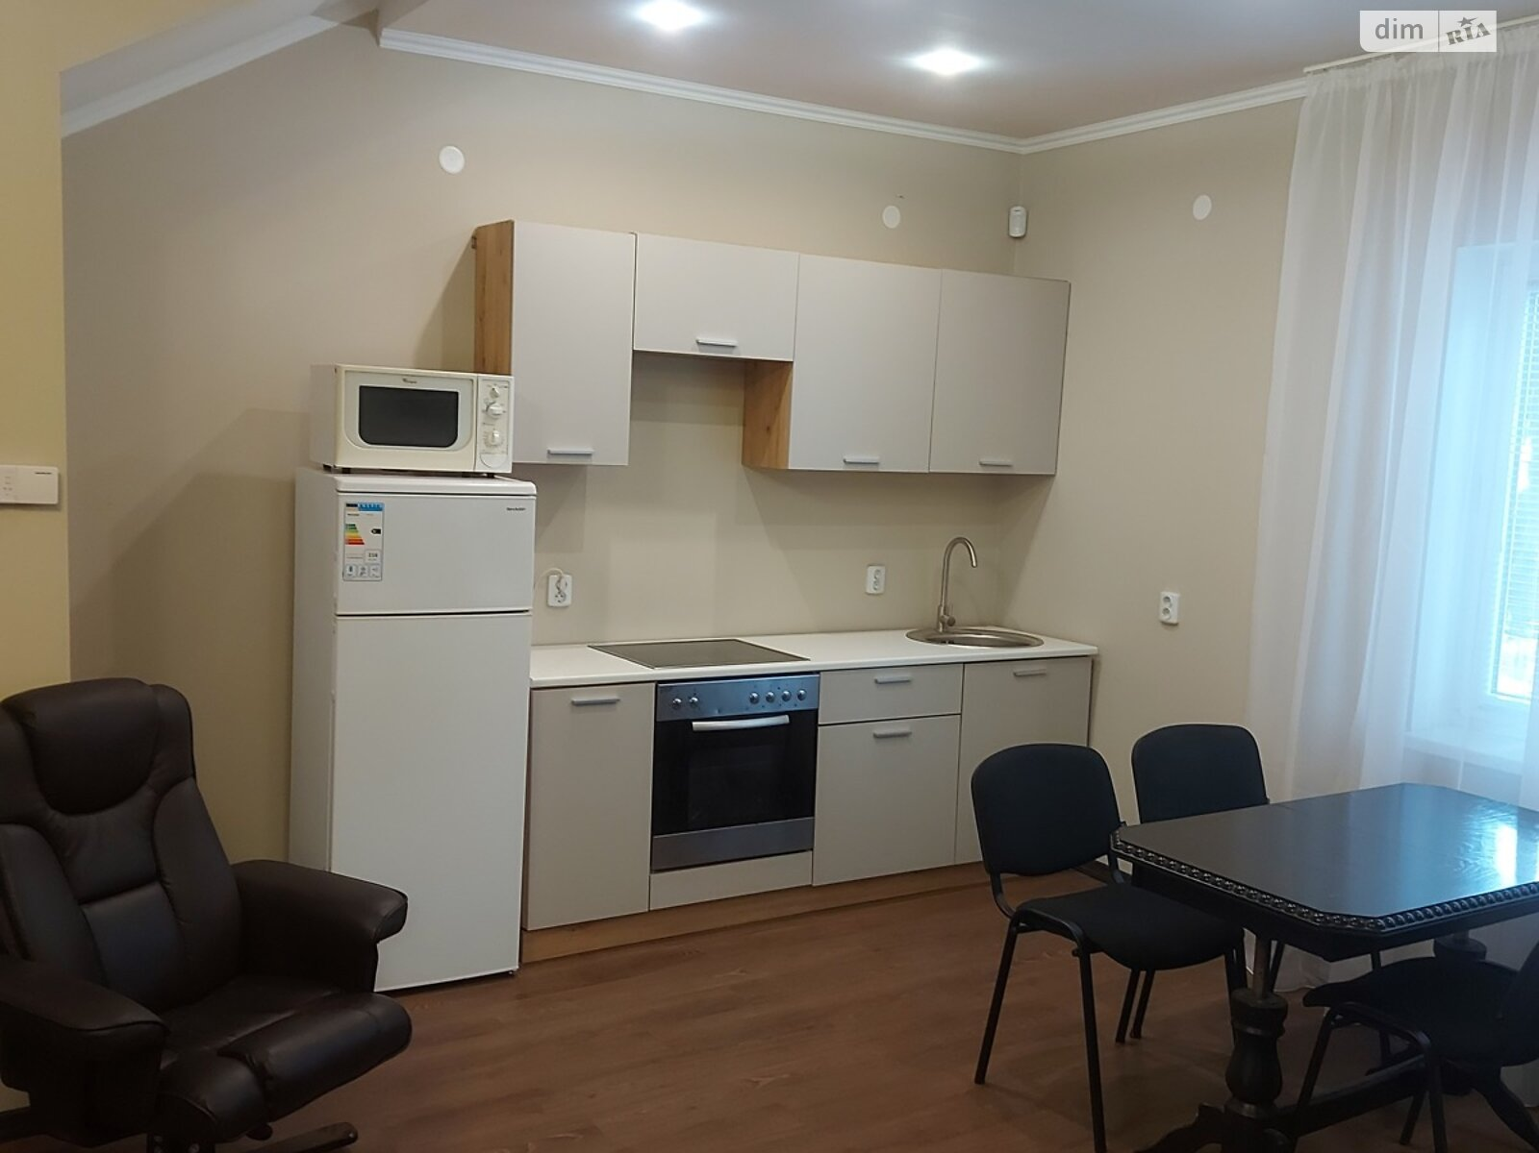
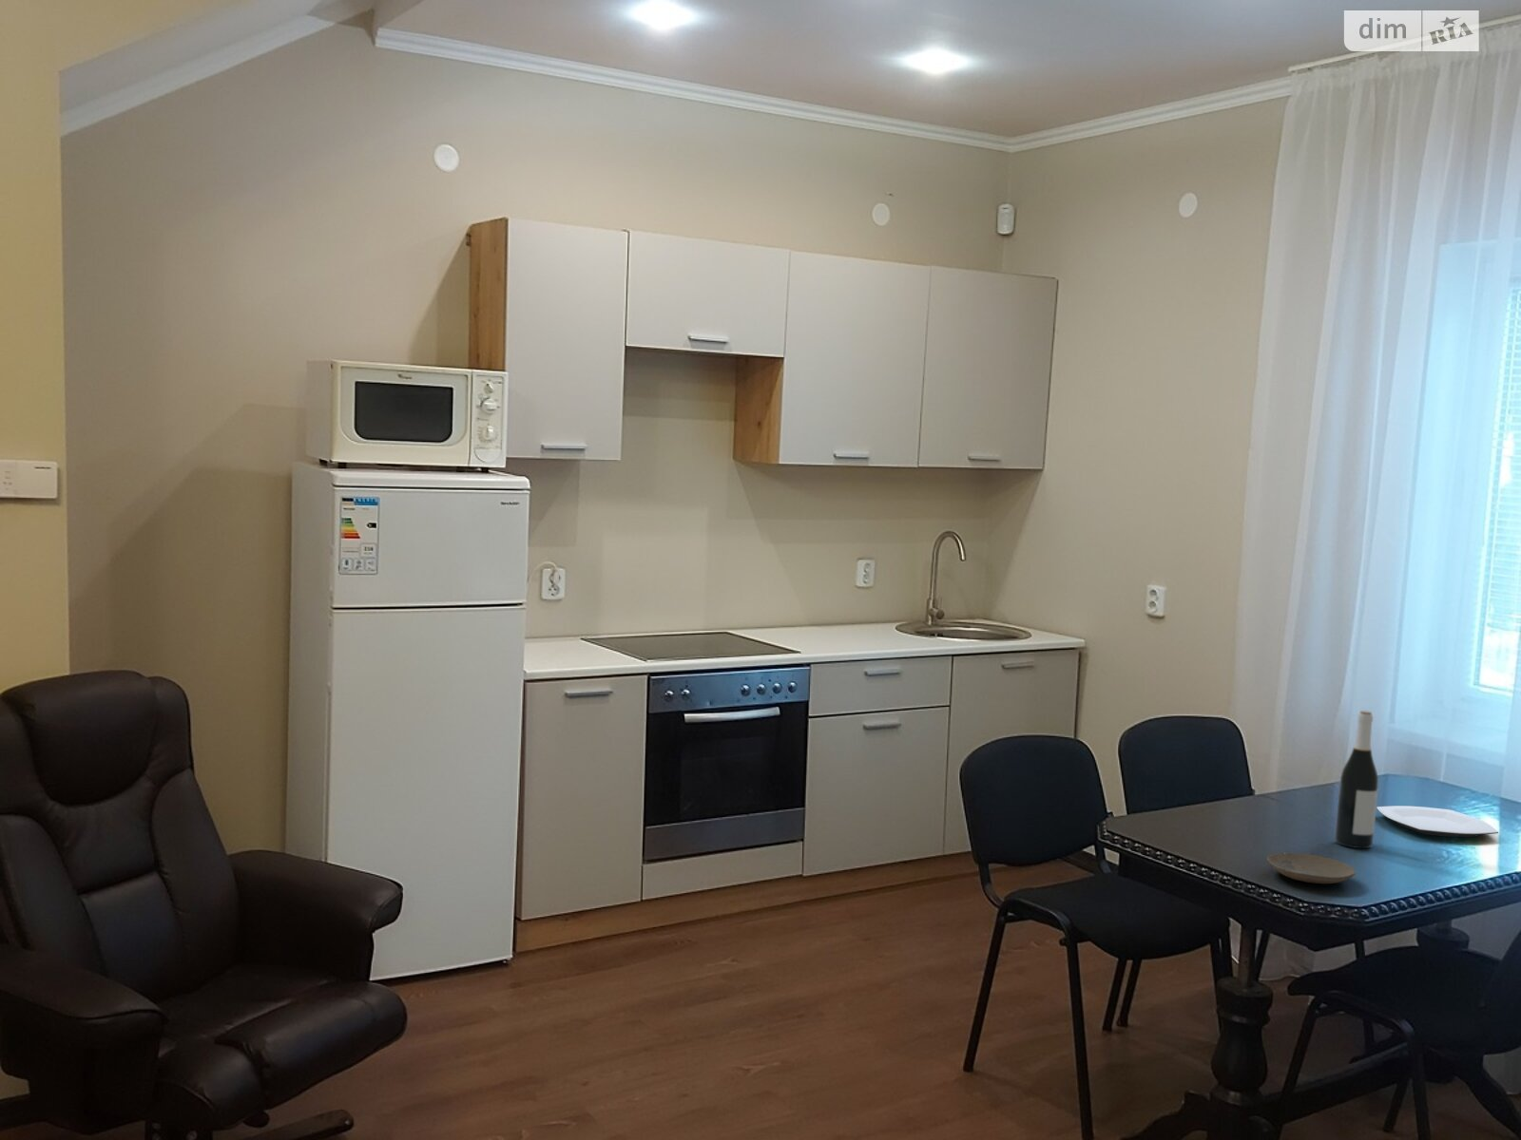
+ wine bottle [1334,710,1380,849]
+ plate [1266,853,1357,885]
+ plate [1376,805,1499,838]
